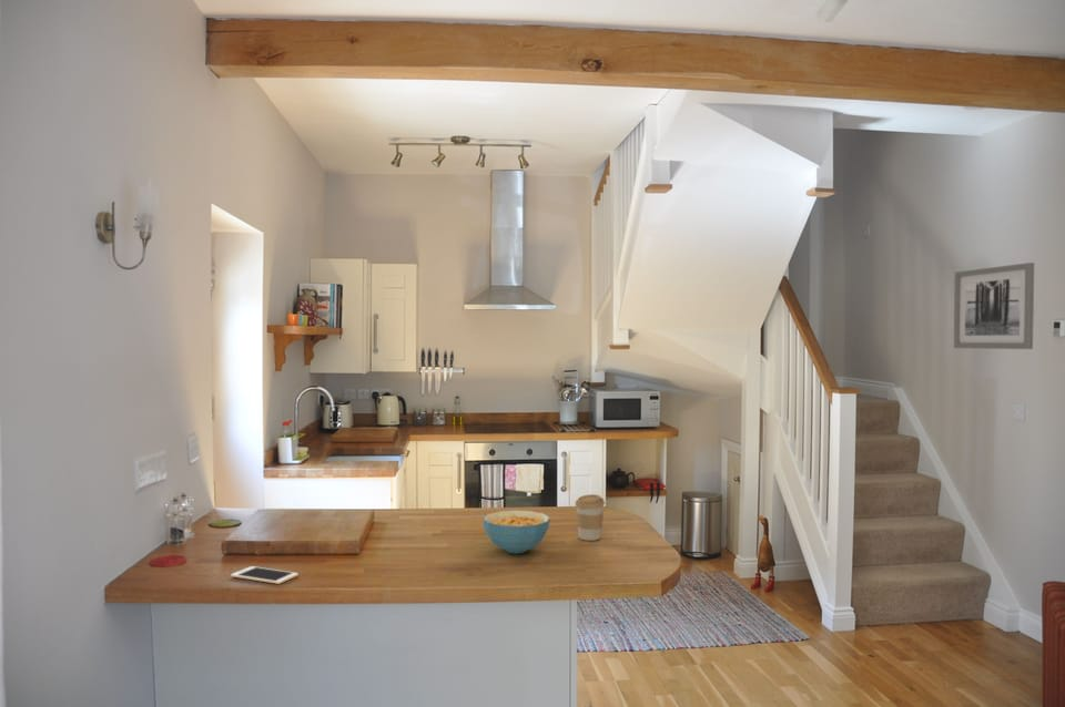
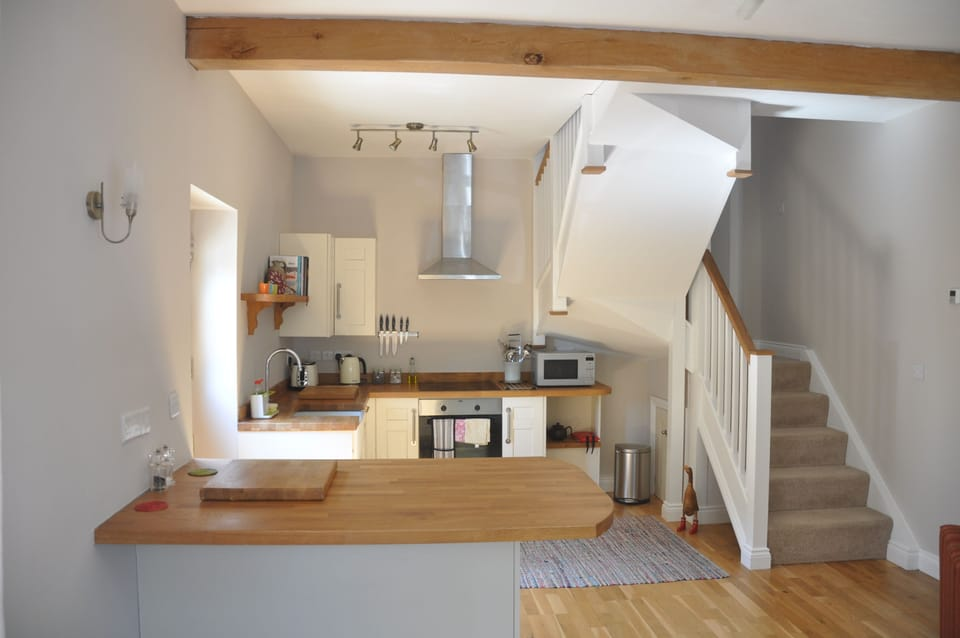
- coffee cup [574,493,606,542]
- wall art [953,262,1035,350]
- cell phone [230,565,300,585]
- cereal bowl [481,510,551,554]
